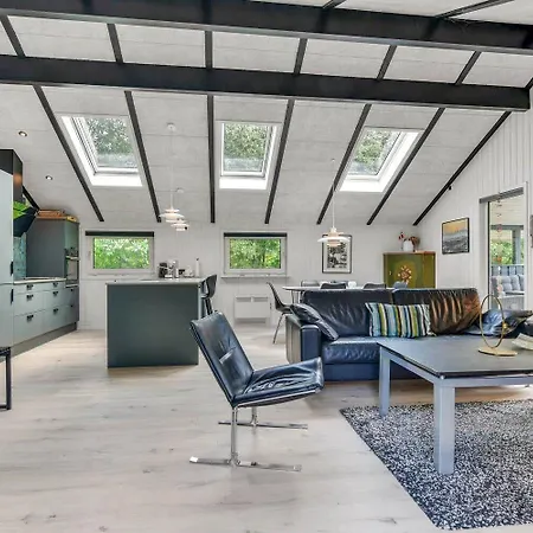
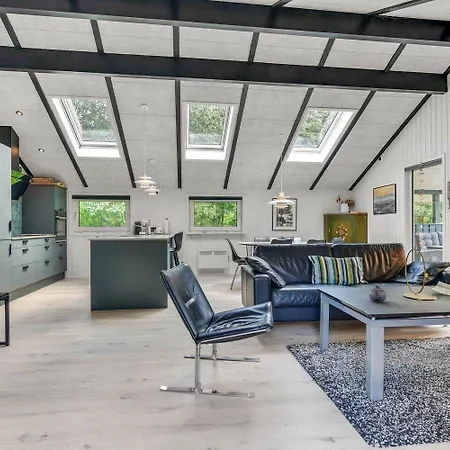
+ teapot [368,285,387,303]
